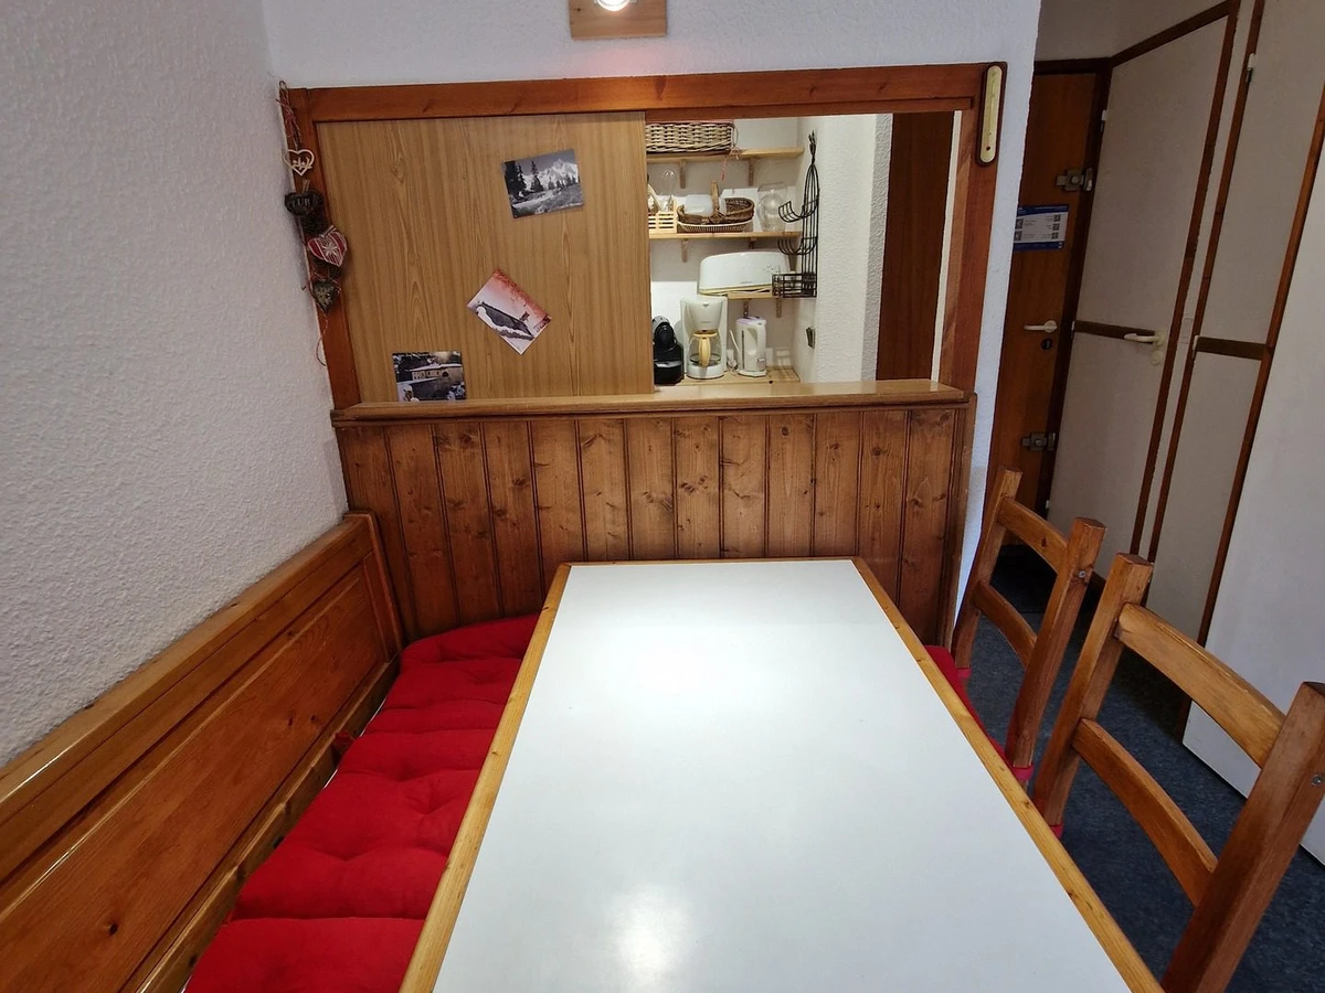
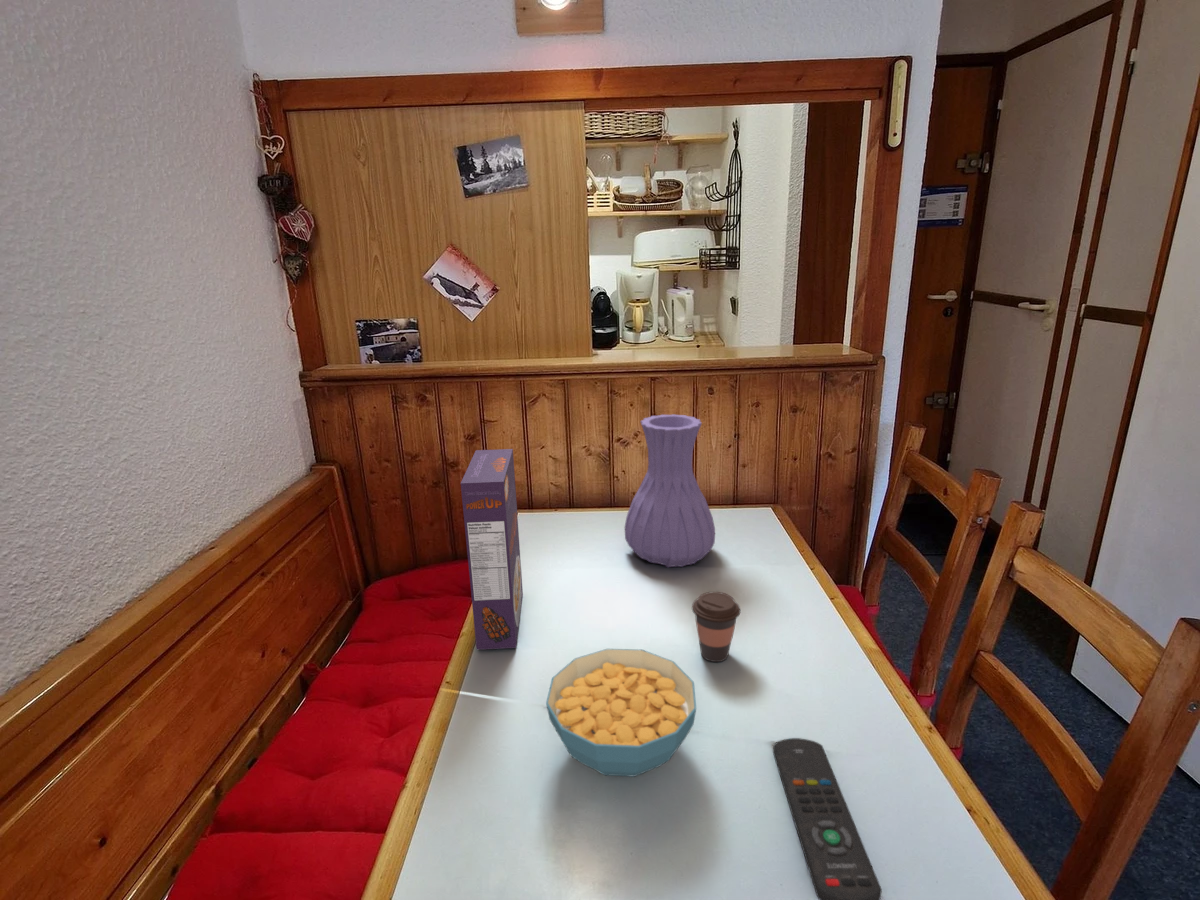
+ cereal box [460,448,524,651]
+ coffee cup [691,591,742,663]
+ remote control [772,737,883,900]
+ cereal bowl [545,648,697,778]
+ vase [624,413,716,568]
